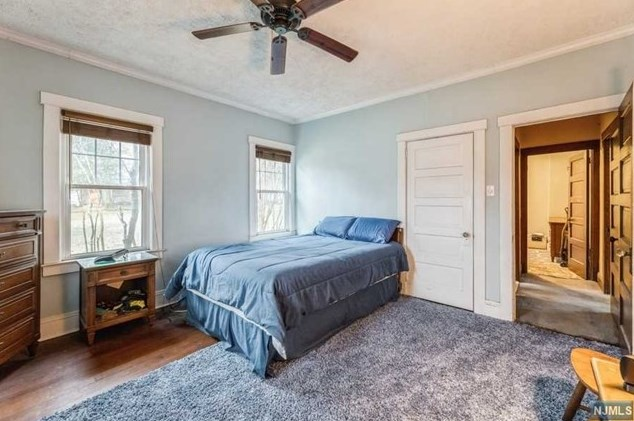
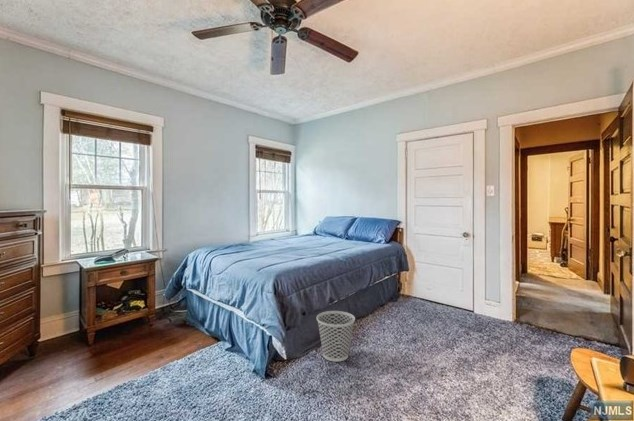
+ wastebasket [316,310,356,363]
